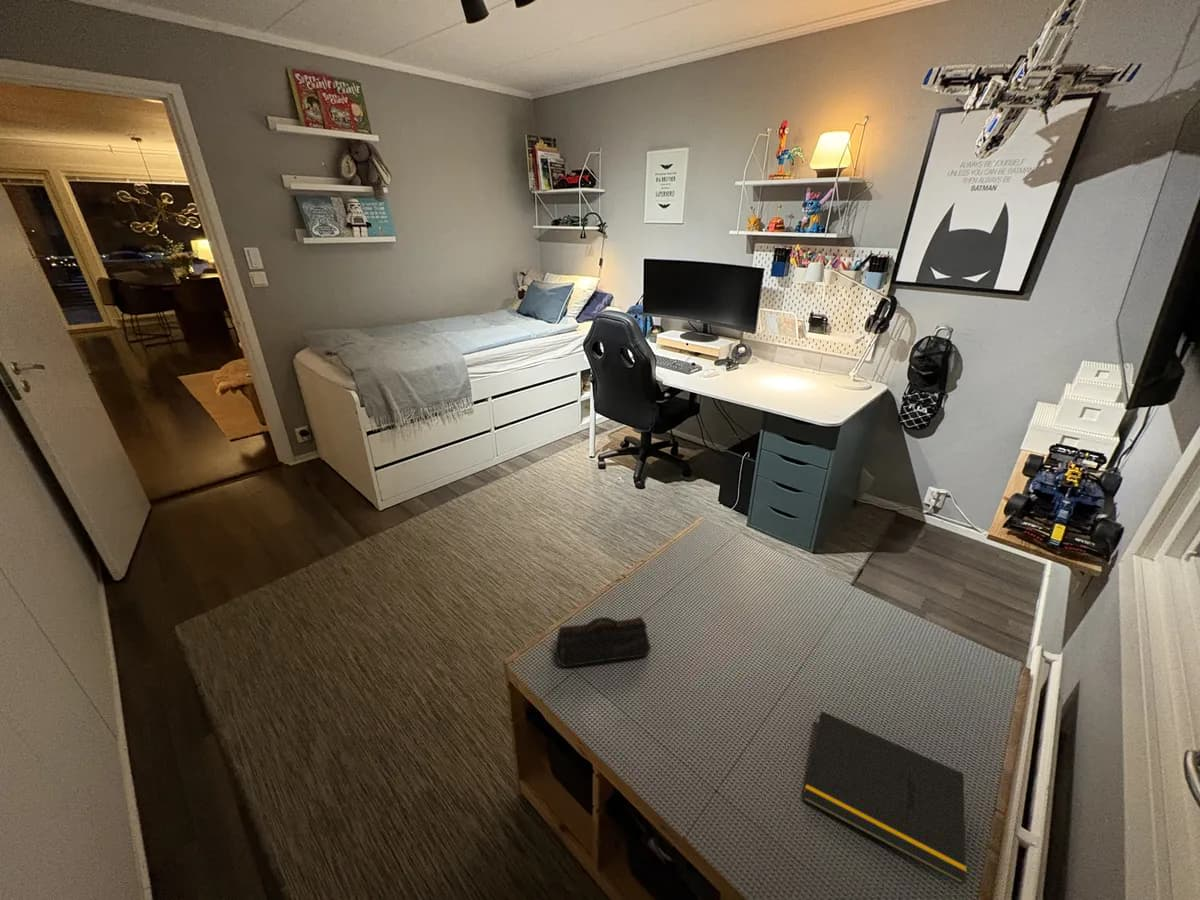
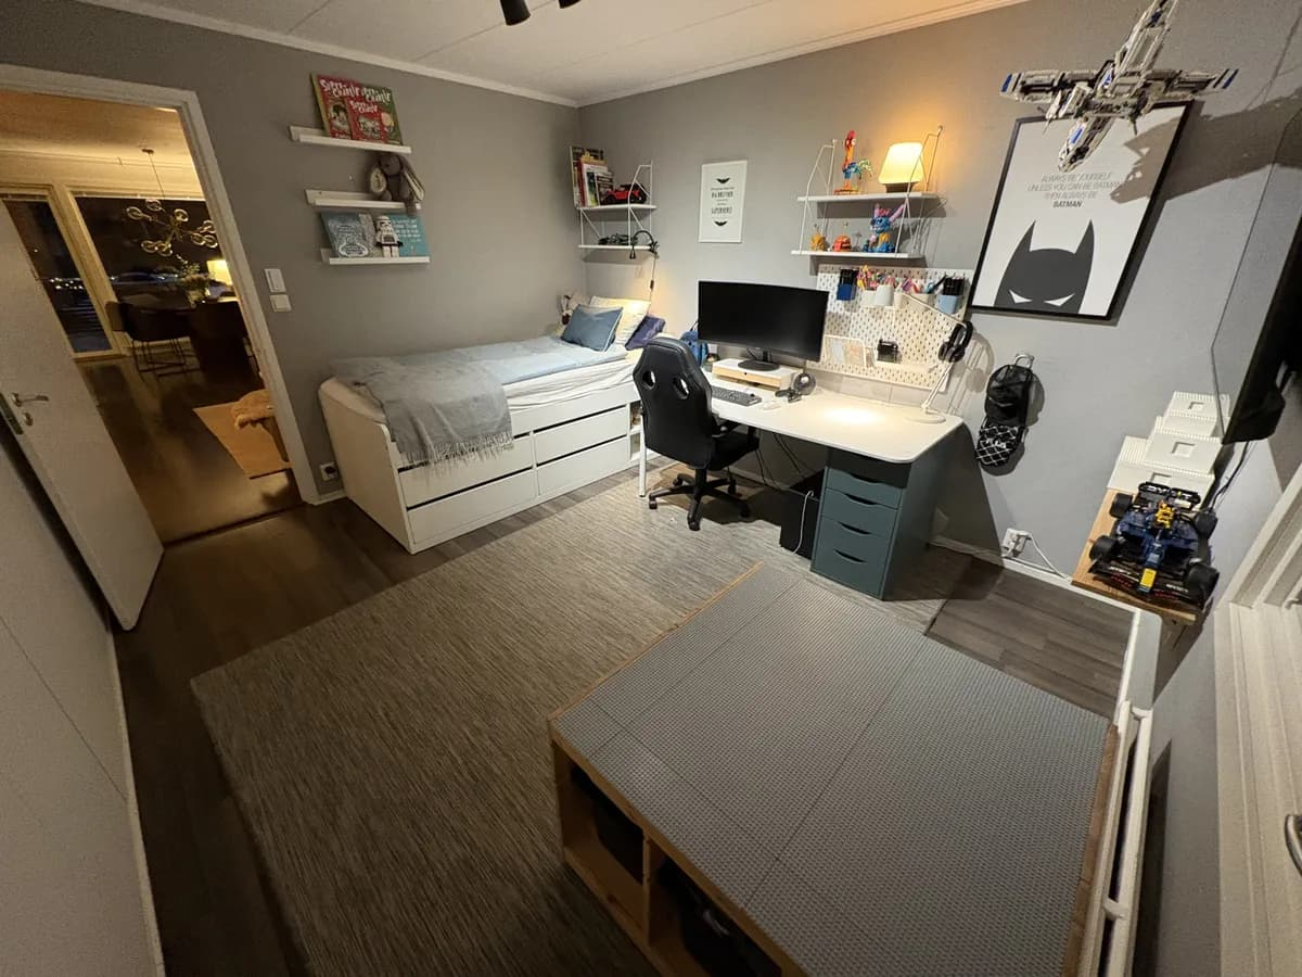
- pencil case [555,616,652,668]
- notepad [802,710,967,886]
